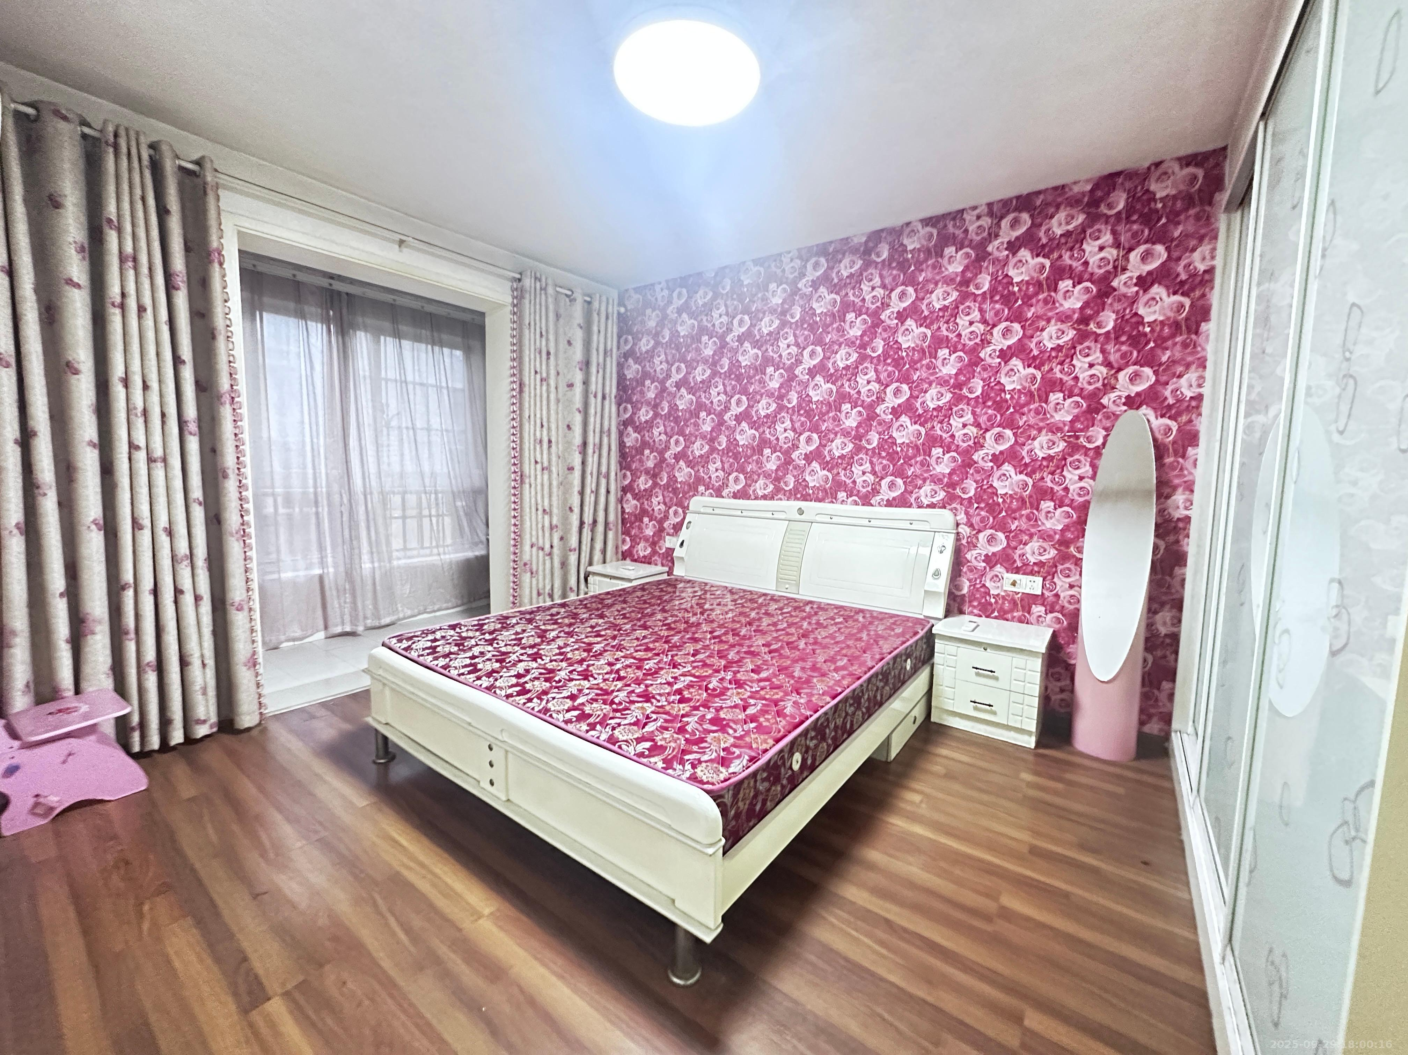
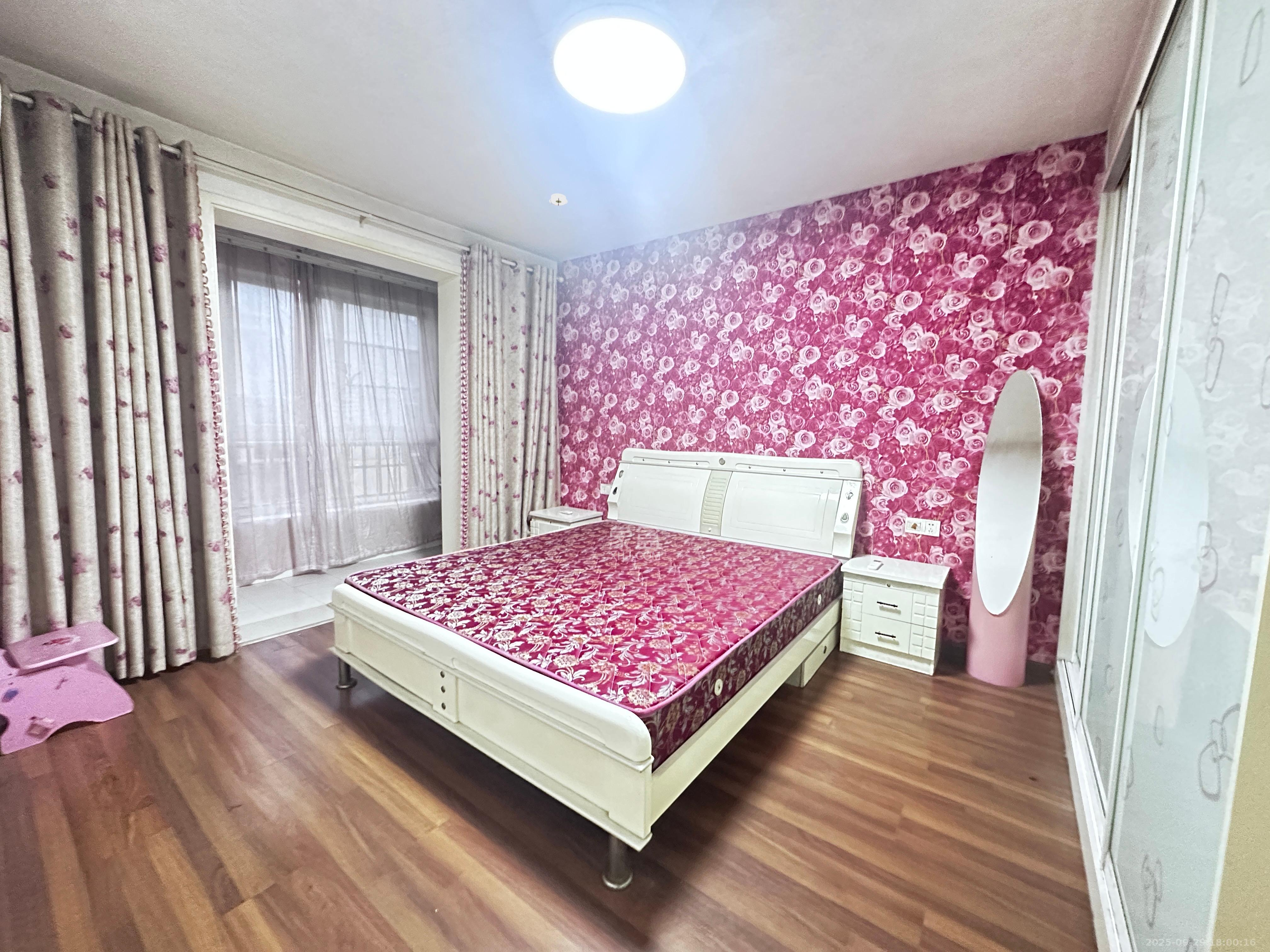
+ smoke detector [548,193,568,206]
